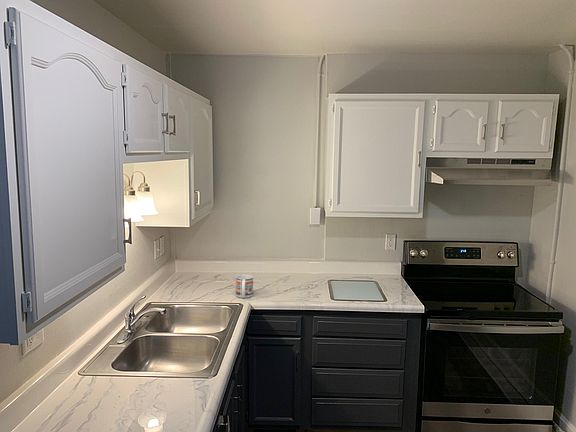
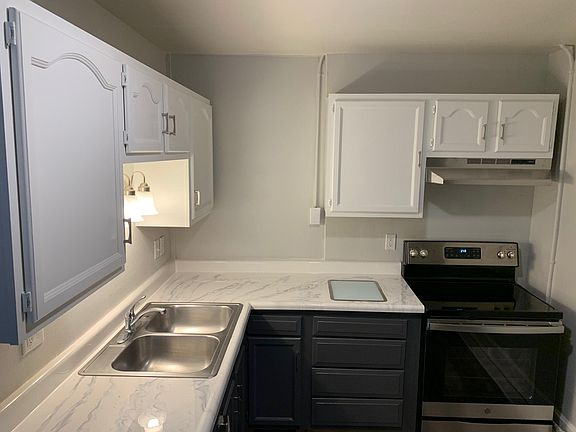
- mug [235,274,254,299]
